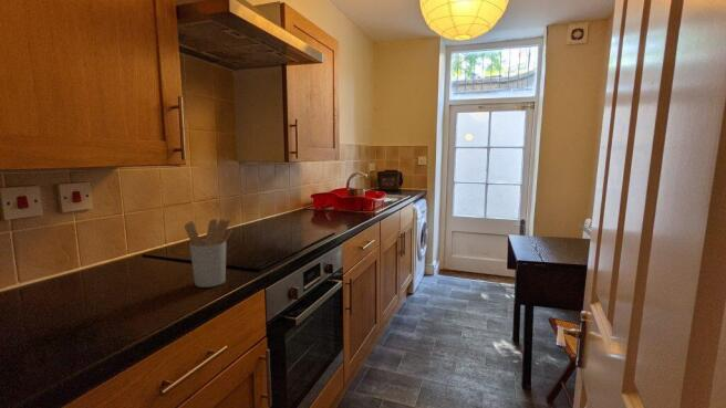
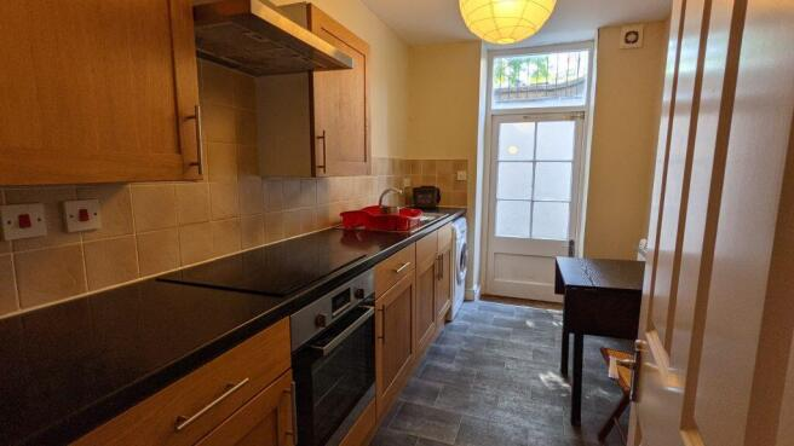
- utensil holder [184,218,234,289]
